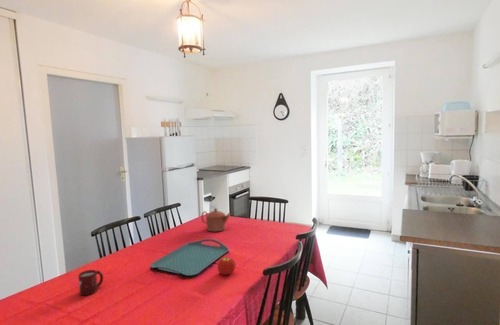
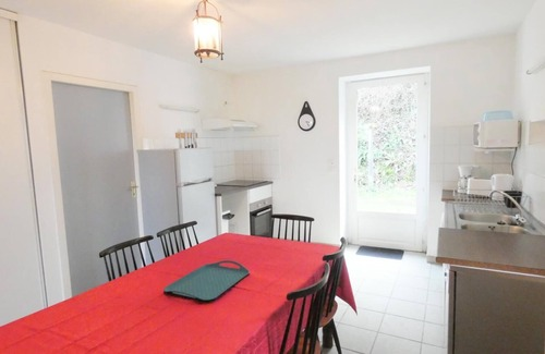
- teapot [200,207,232,232]
- fruit [217,256,237,276]
- cup [77,269,104,296]
